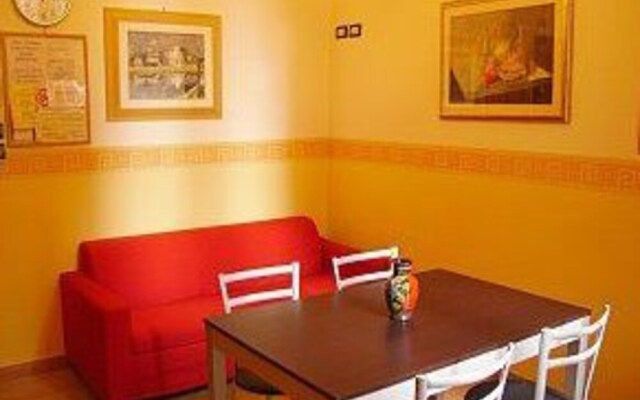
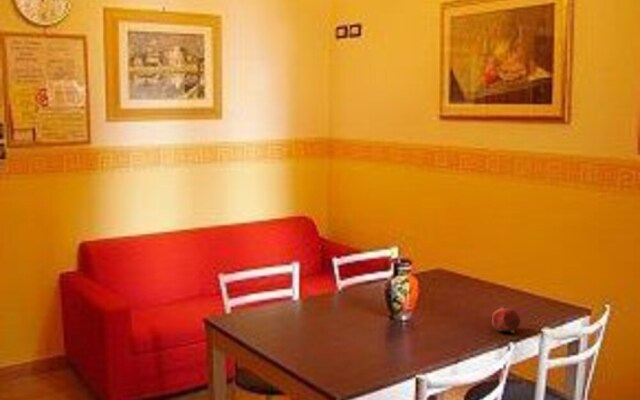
+ fruit [491,301,521,334]
